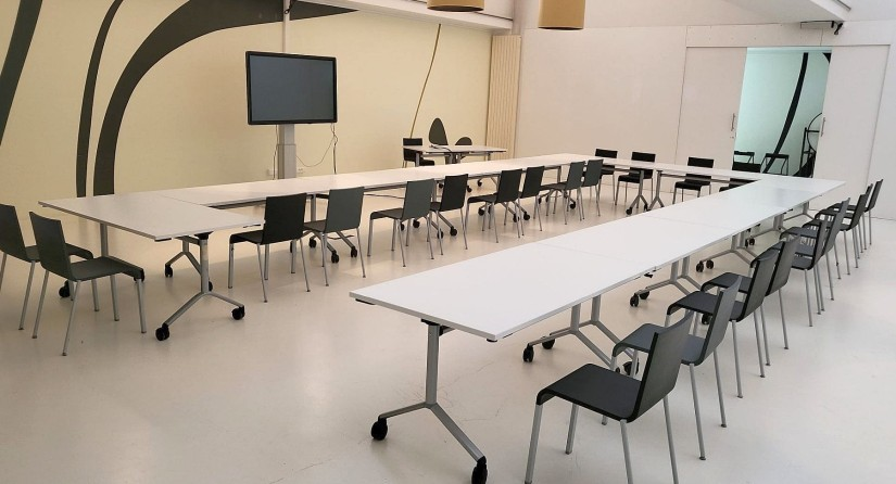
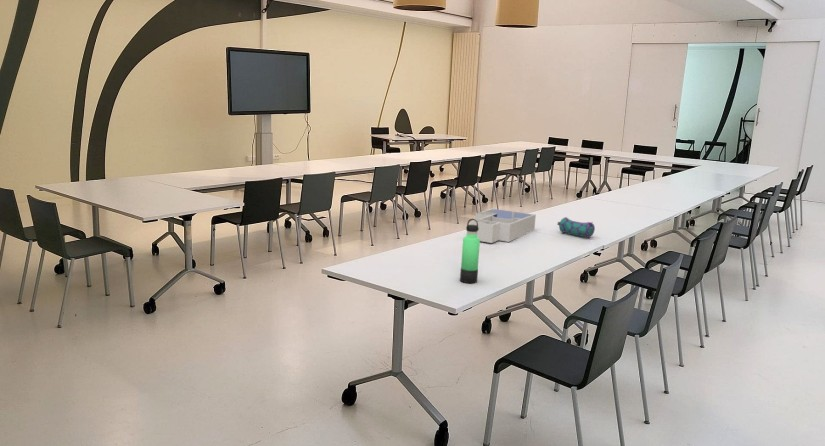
+ pencil case [556,216,596,239]
+ desk organizer [470,207,537,244]
+ thermos bottle [459,218,481,284]
